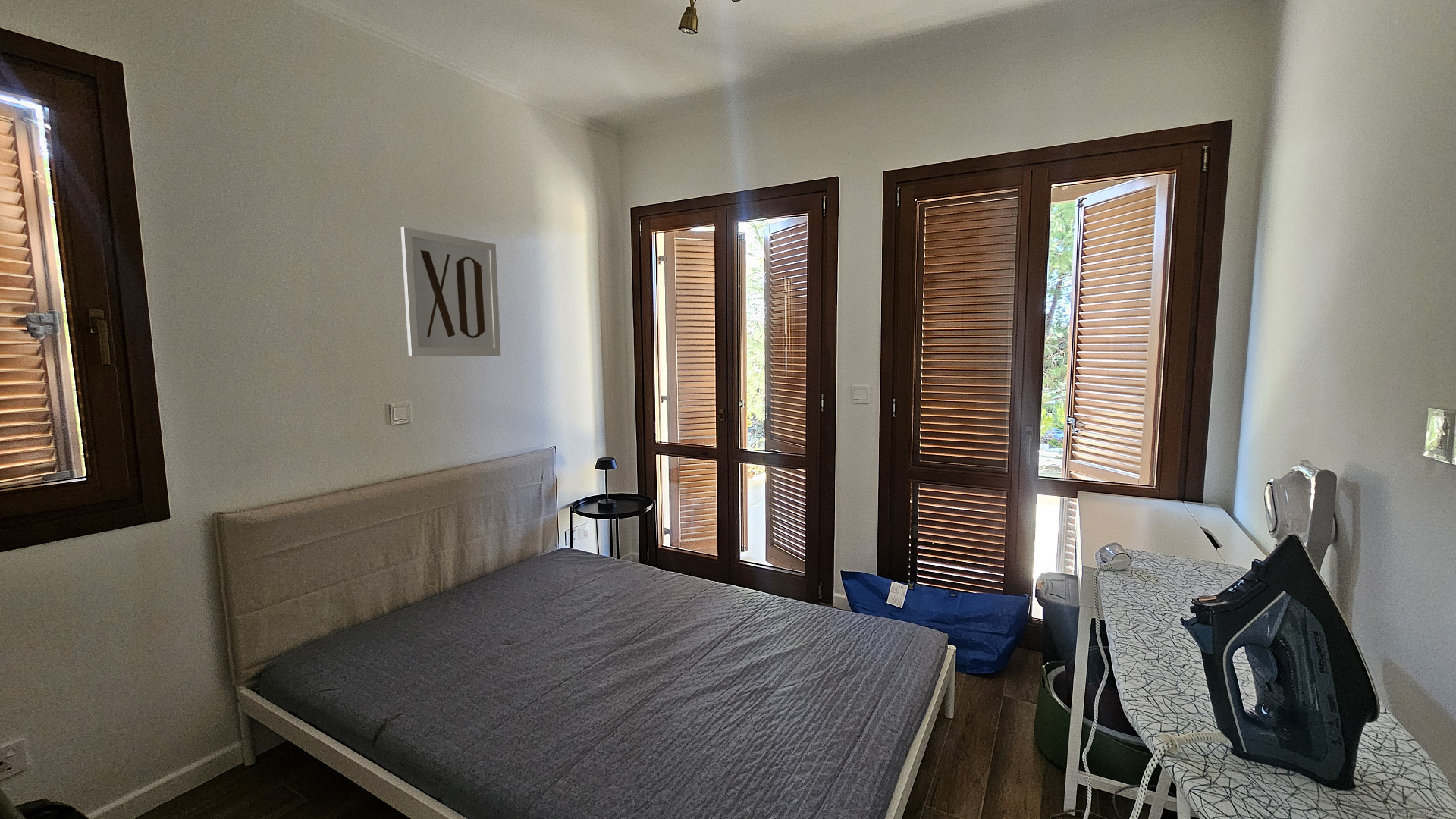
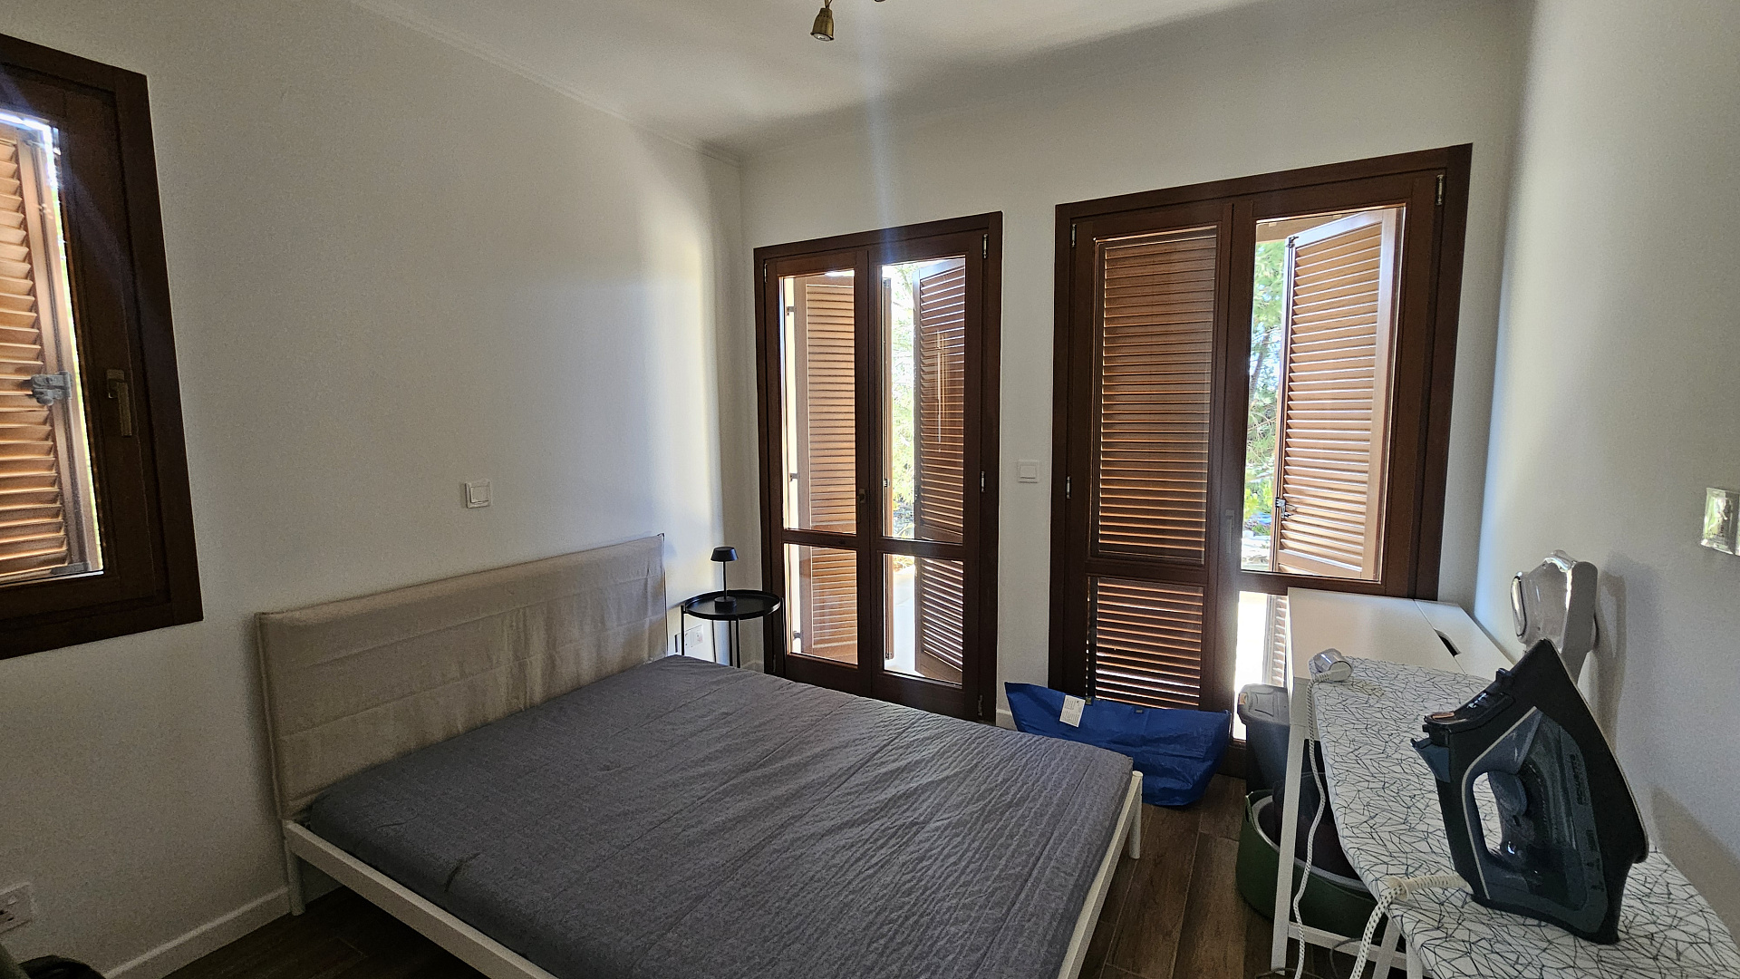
- wall art [400,226,501,357]
